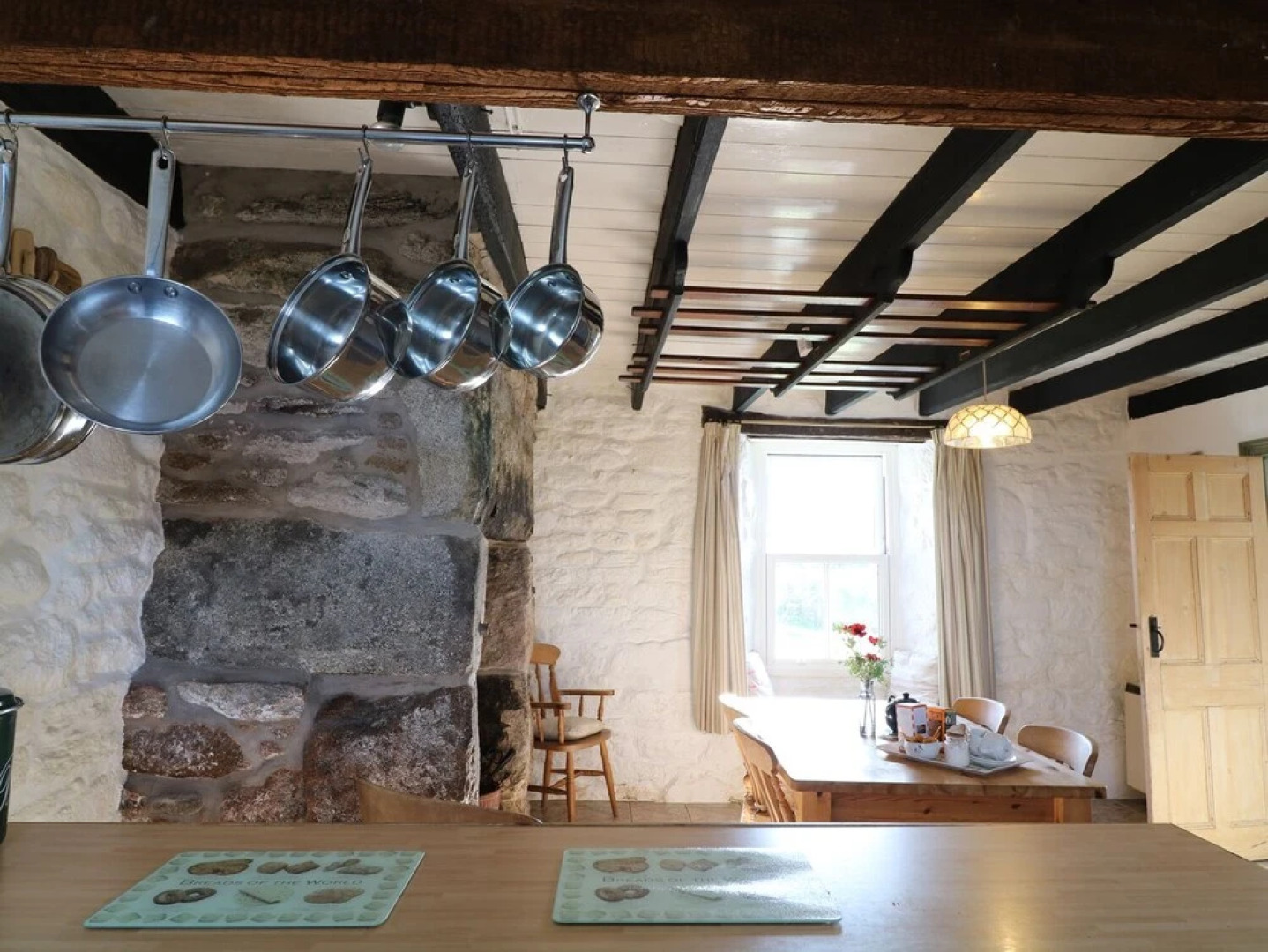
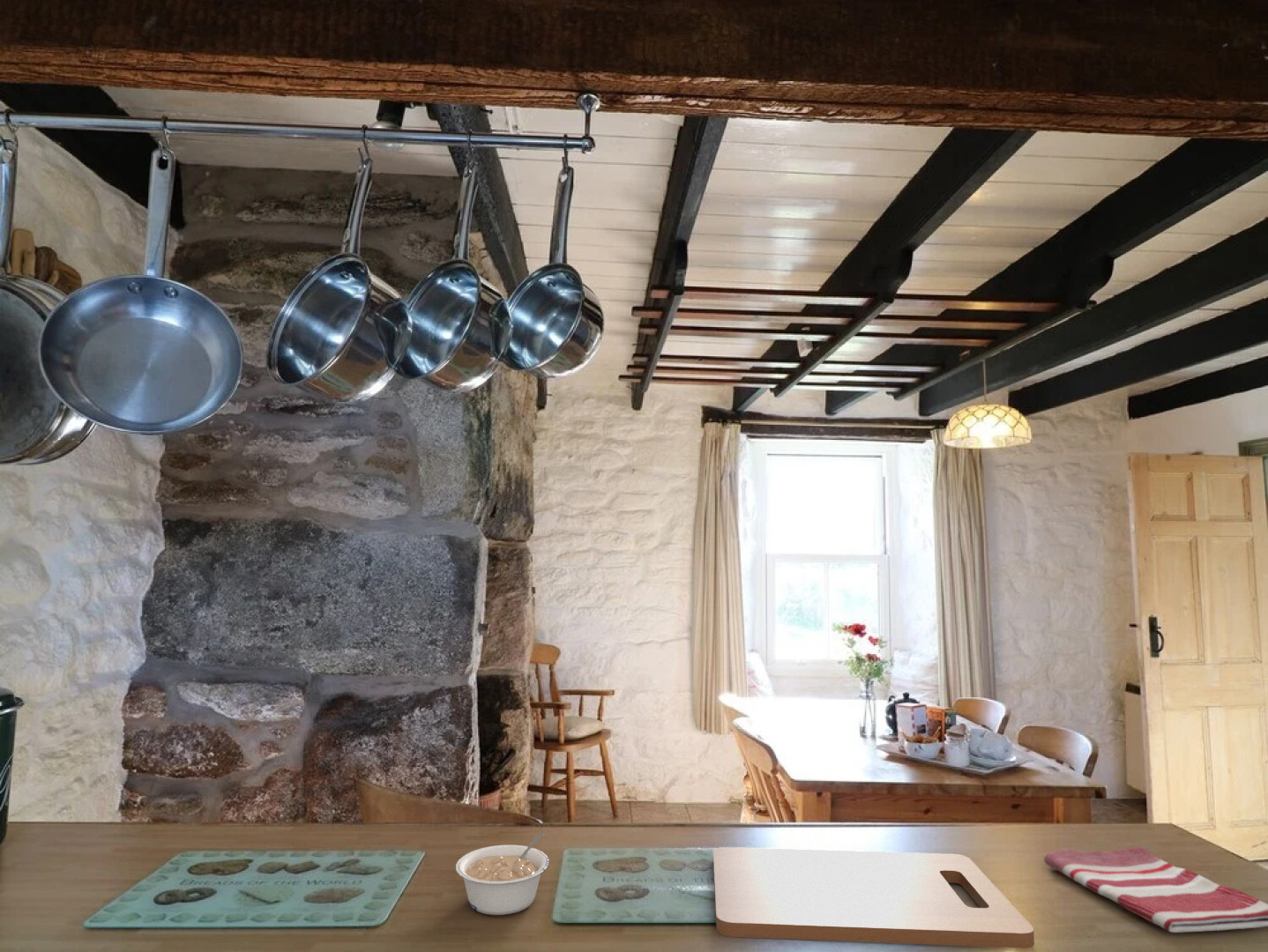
+ dish towel [1043,845,1268,933]
+ cutting board [712,846,1035,948]
+ legume [455,832,550,916]
